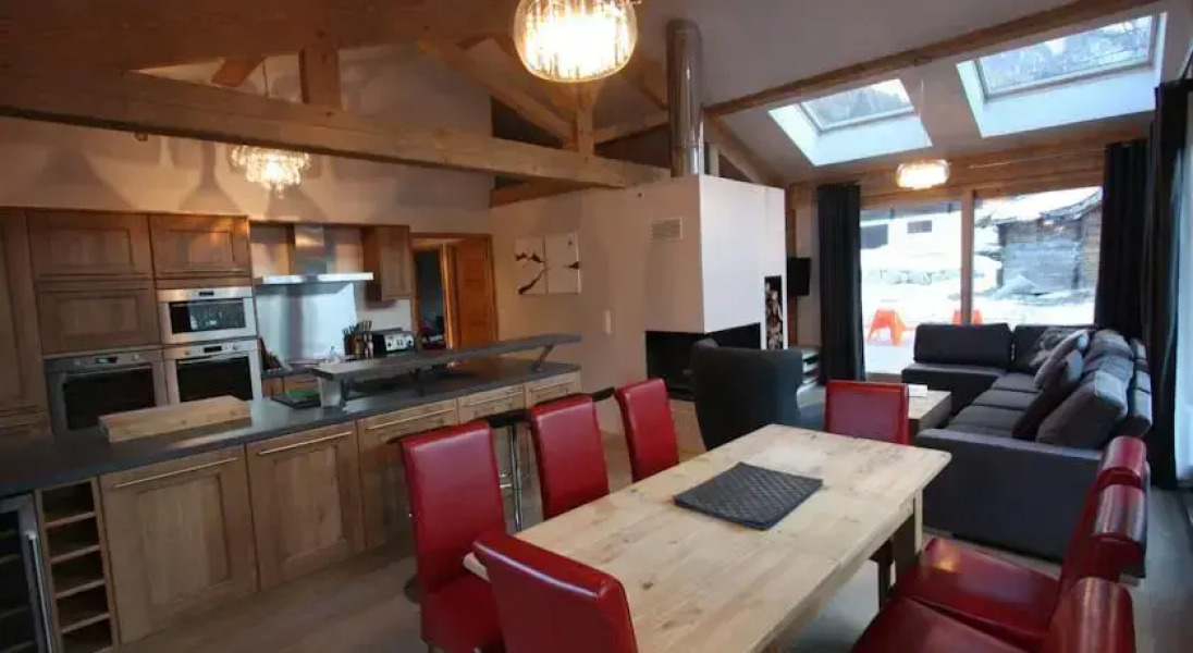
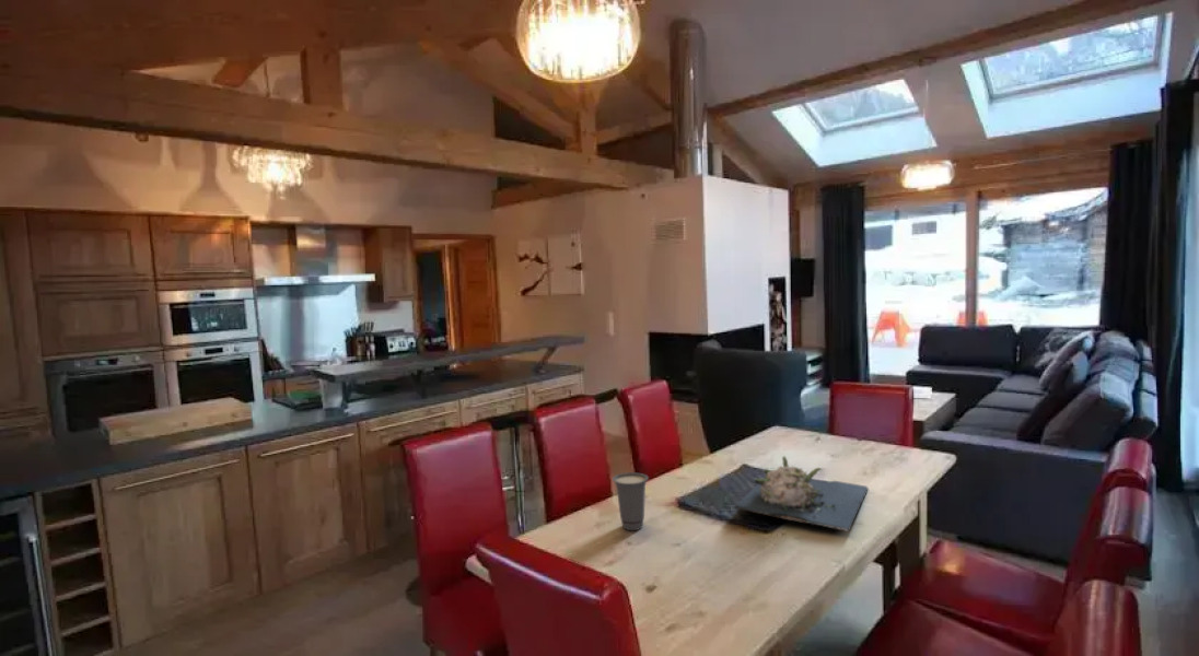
+ cup [612,471,650,531]
+ flower arrangement [733,455,870,532]
